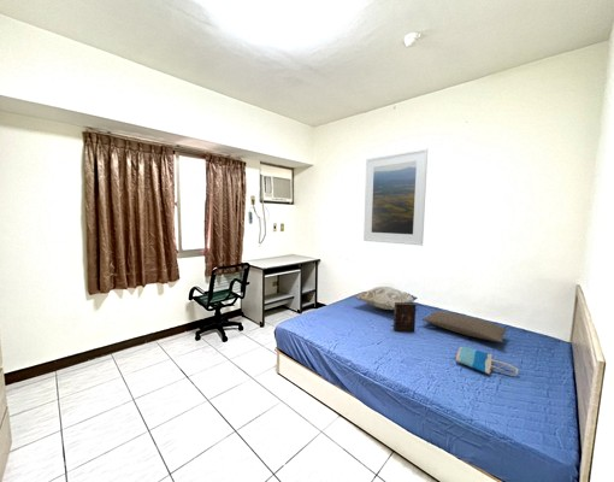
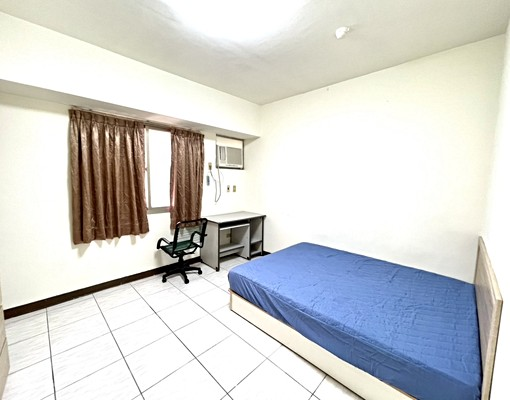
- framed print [362,147,429,247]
- tote bag [455,346,520,377]
- decorative pillow [354,286,419,311]
- pillow [421,310,509,343]
- bible [392,301,417,333]
